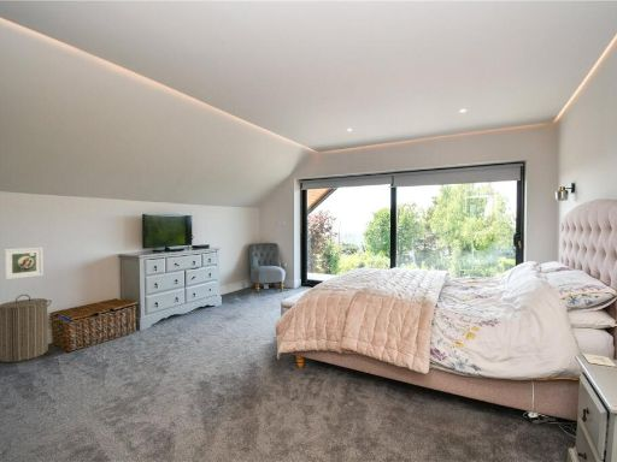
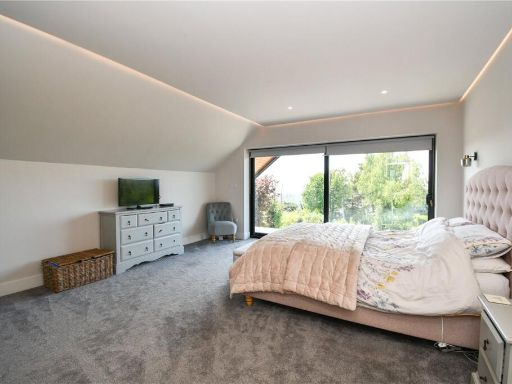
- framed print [2,247,45,280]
- laundry hamper [0,294,53,363]
